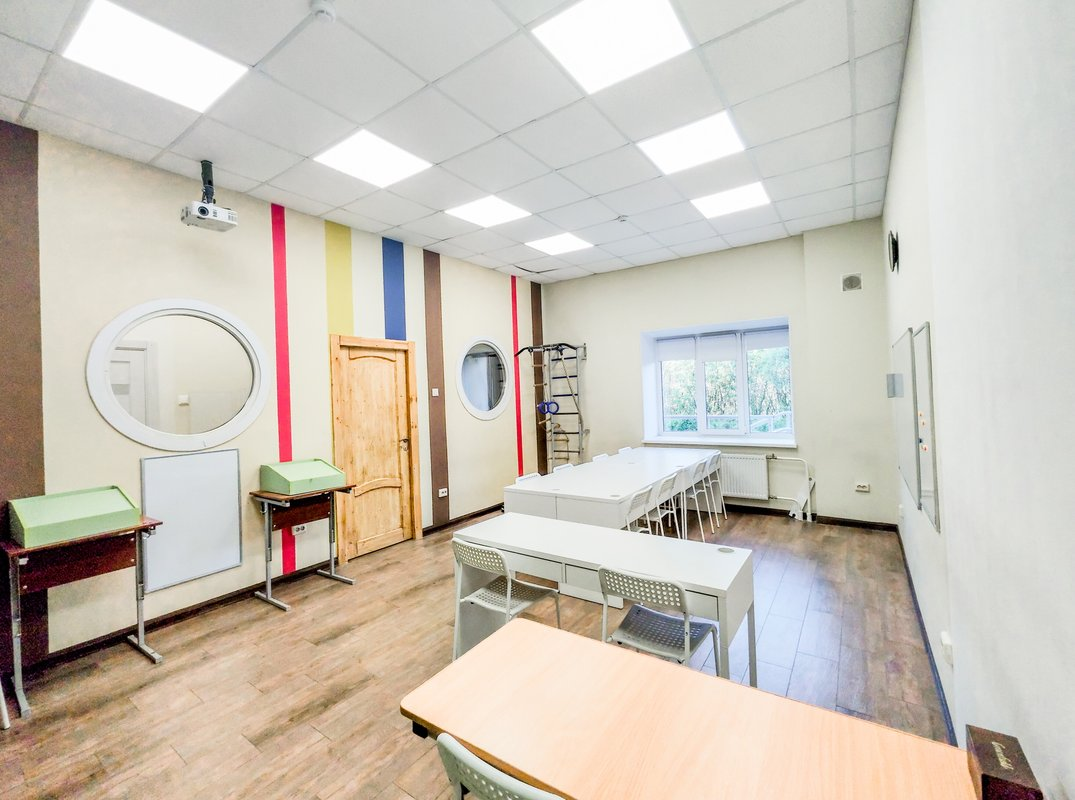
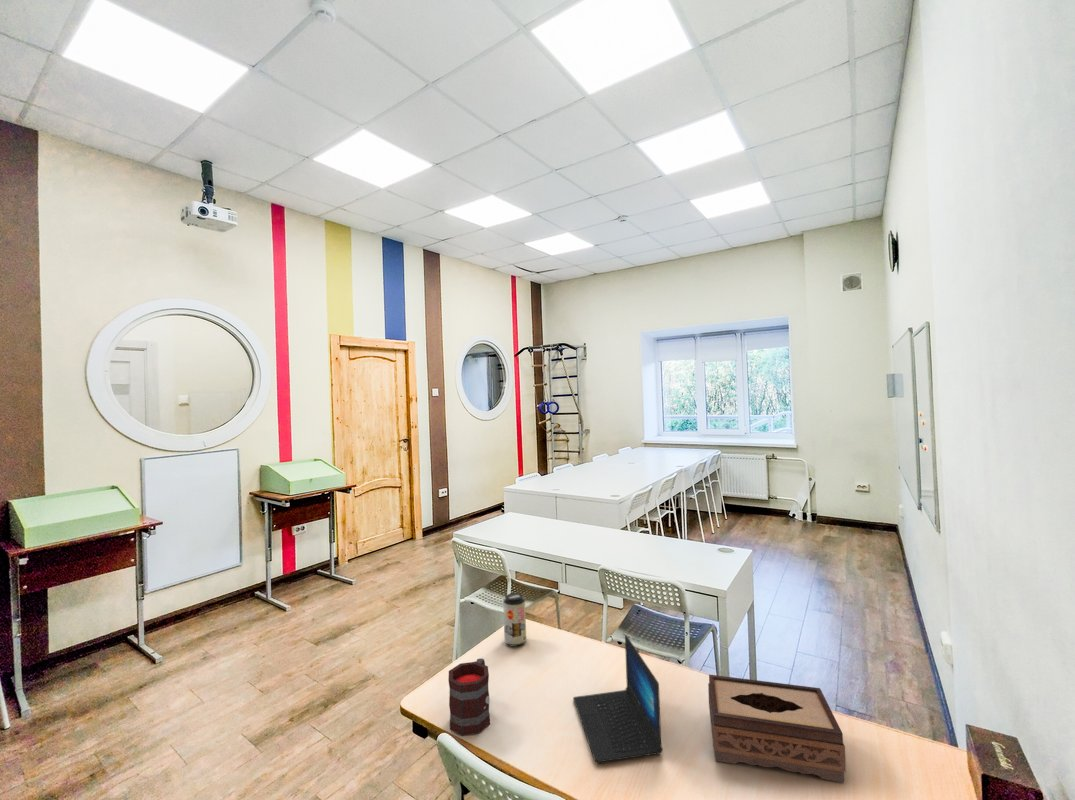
+ tissue box [707,674,847,783]
+ beverage can [502,592,527,648]
+ mug [447,657,491,736]
+ laptop [572,634,664,763]
